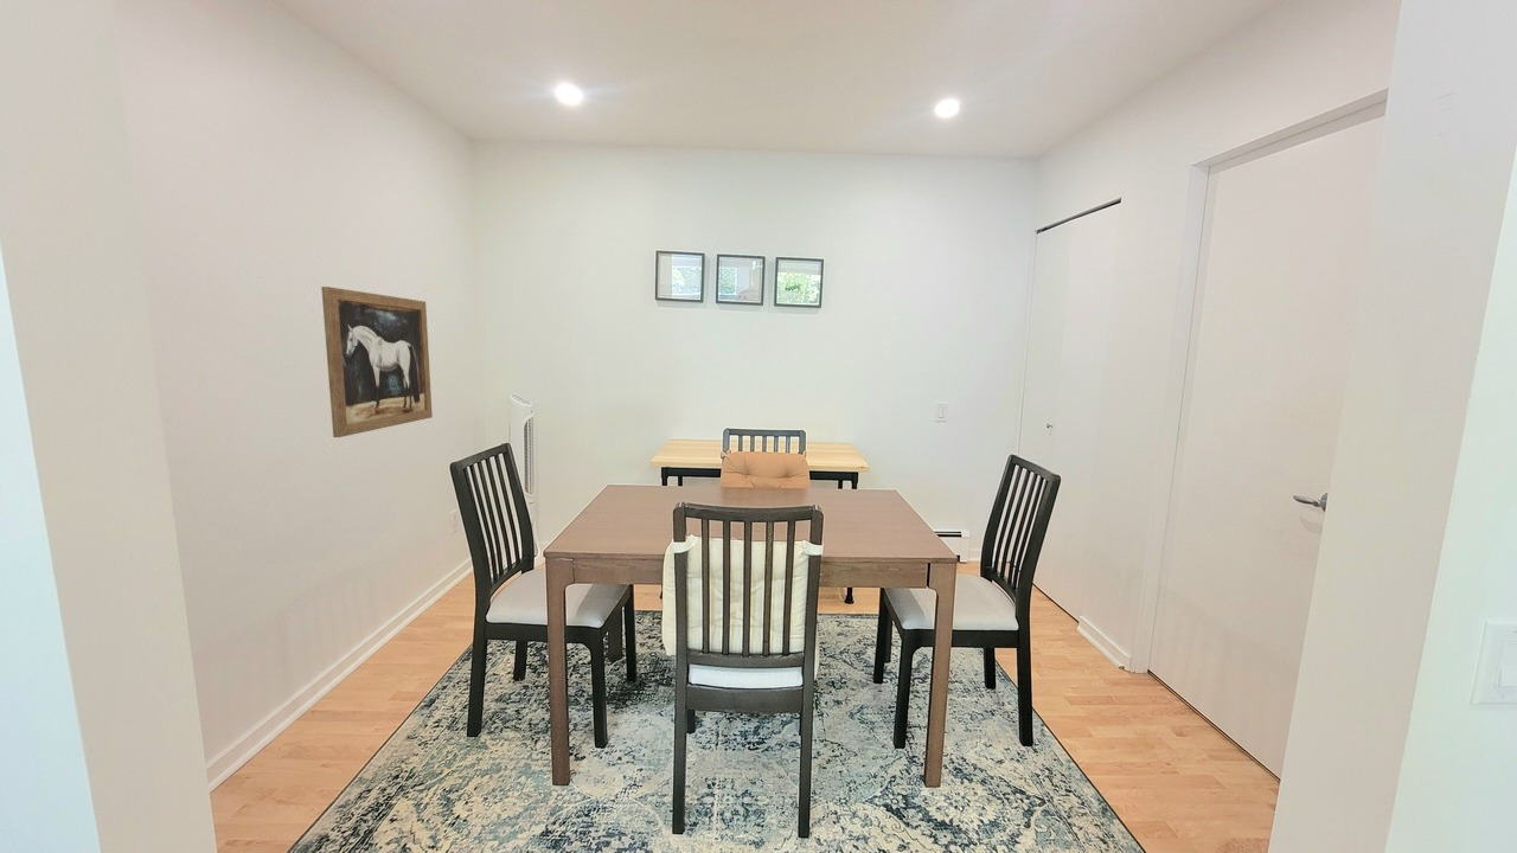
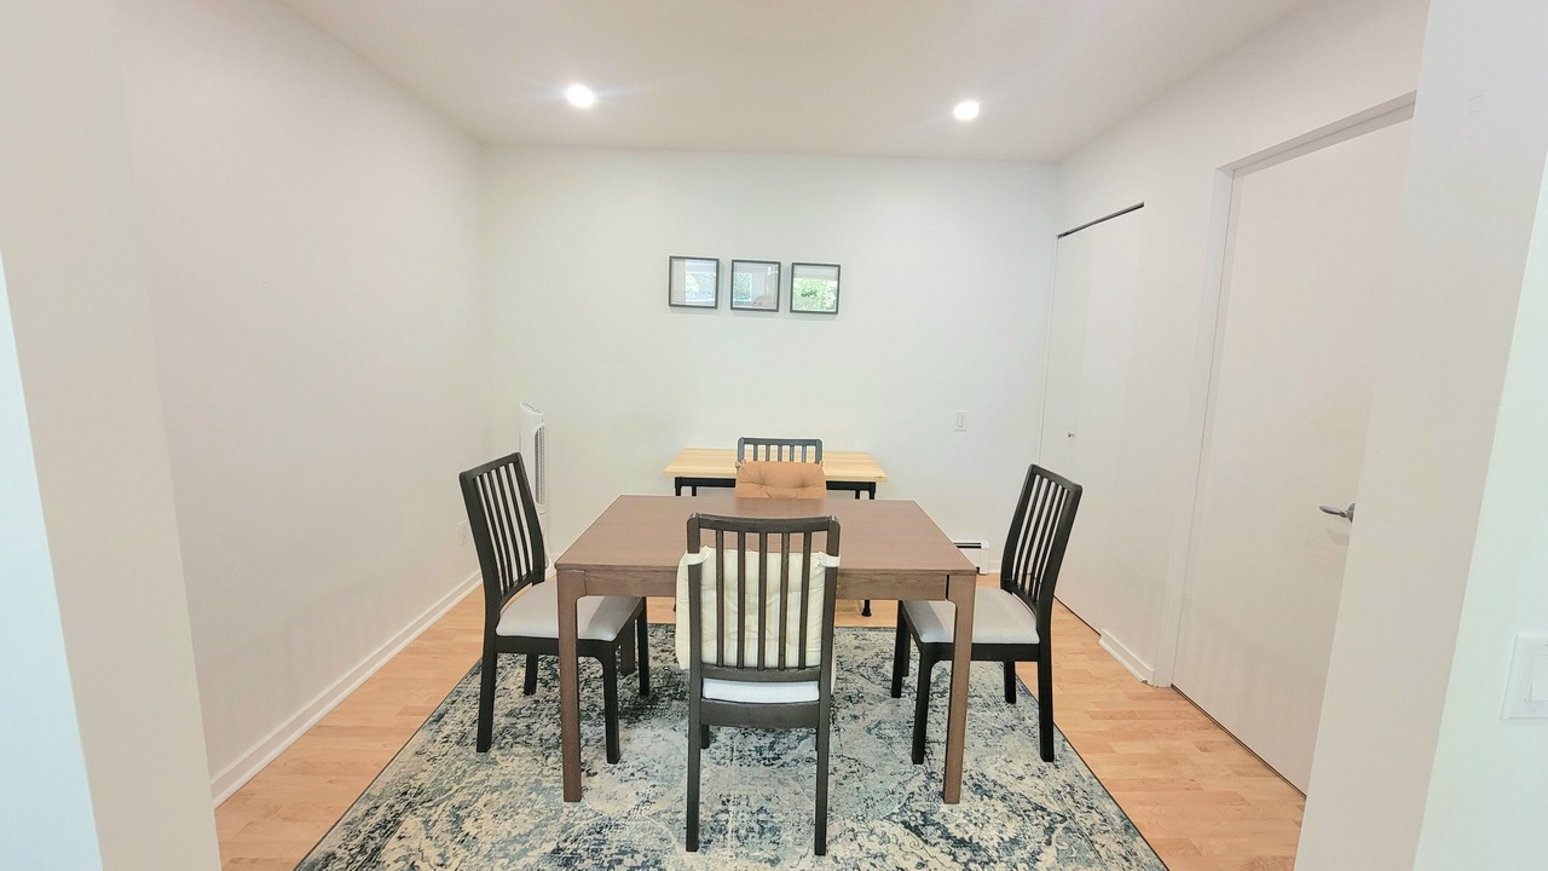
- wall art [320,286,434,438]
